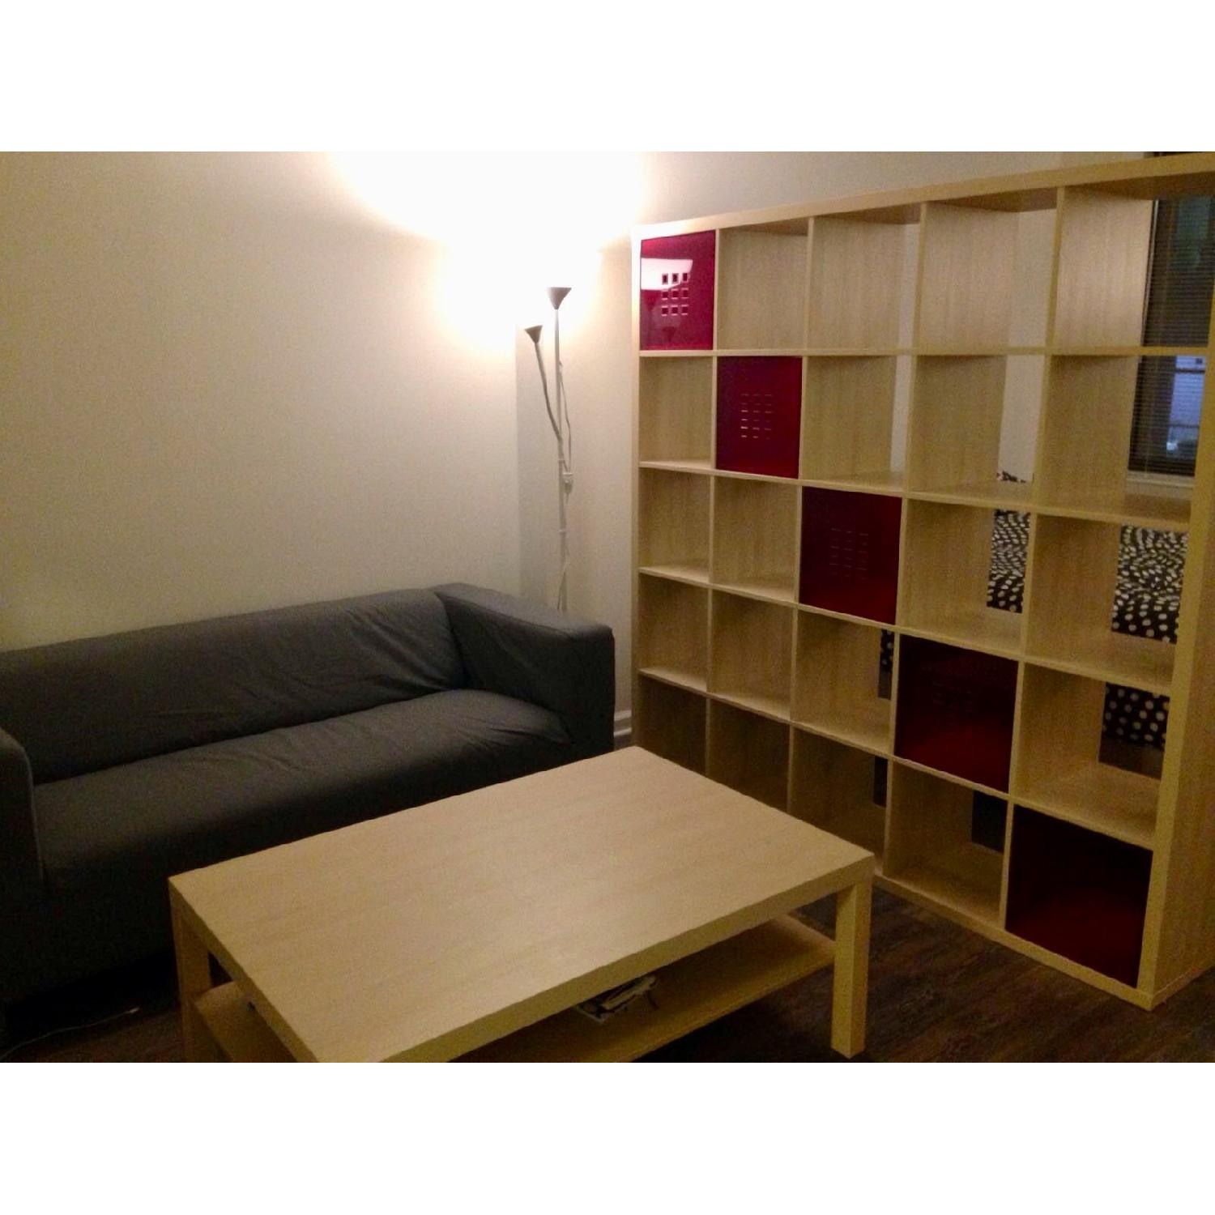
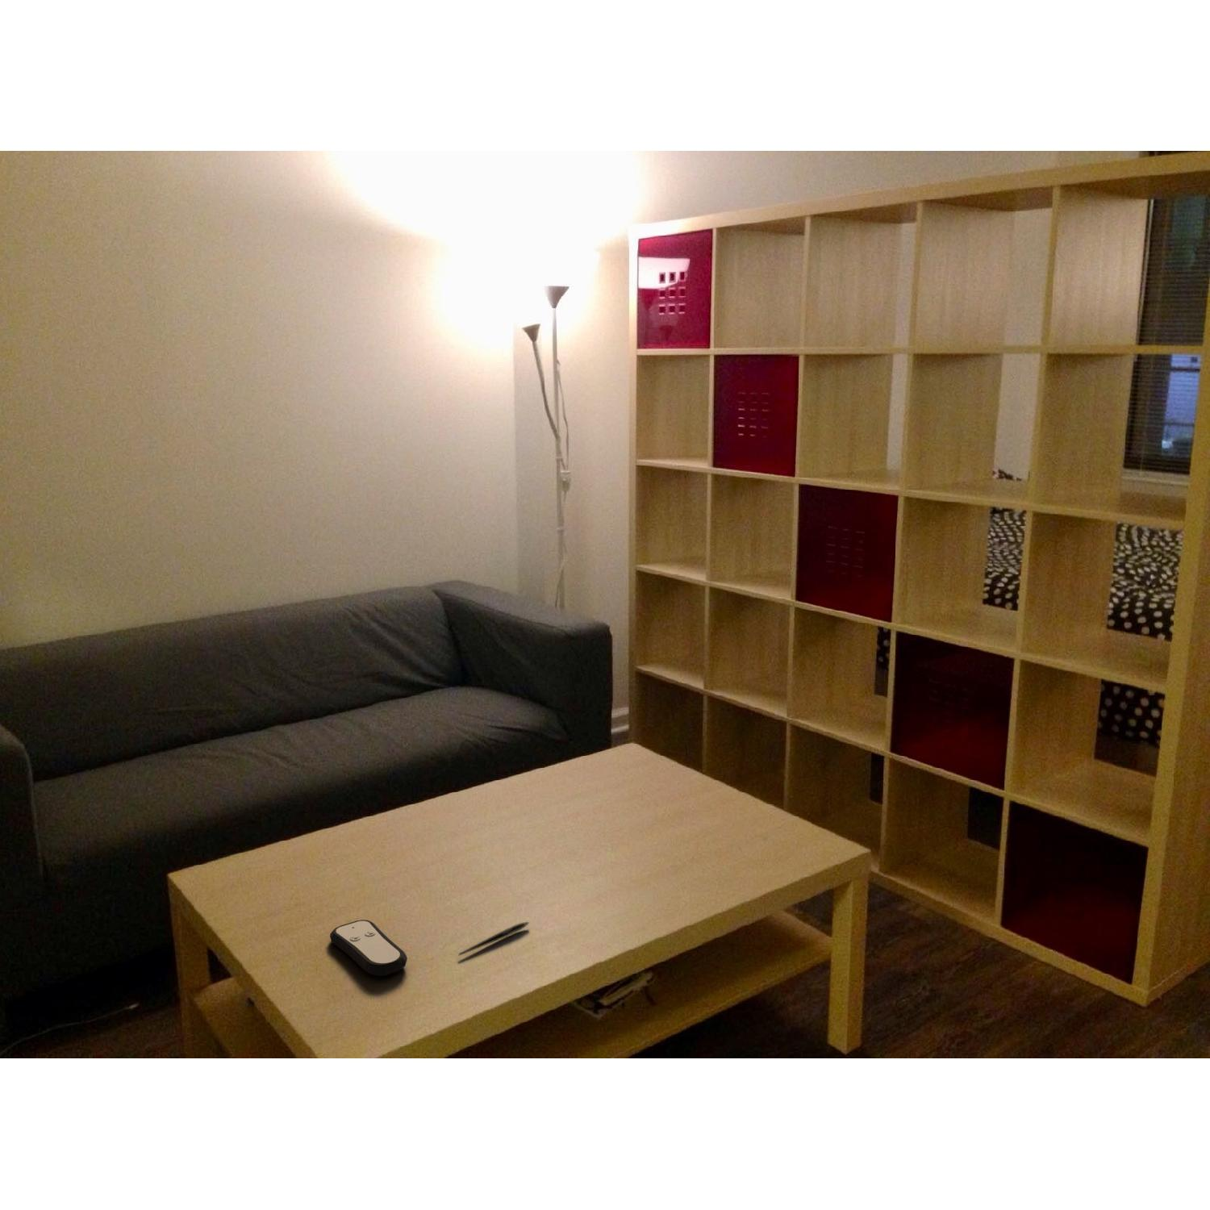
+ pen [458,921,530,956]
+ remote control [329,919,408,977]
